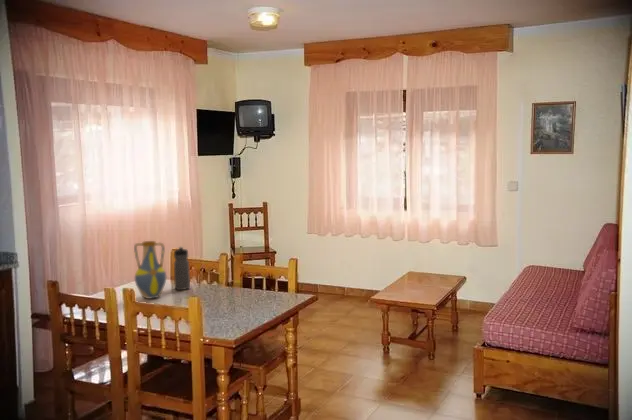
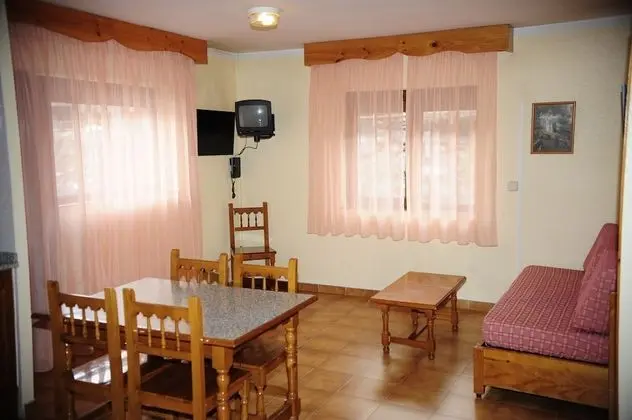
- vase [133,240,167,300]
- water bottle [173,246,191,291]
